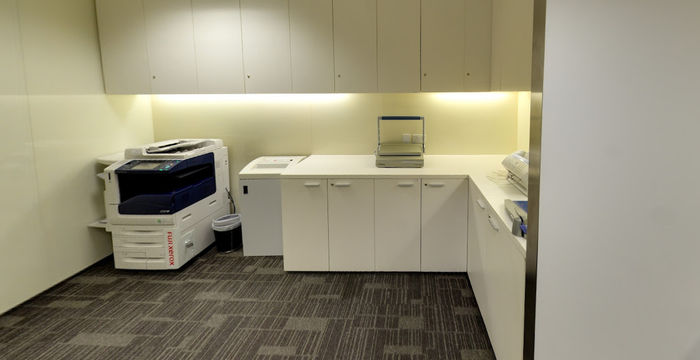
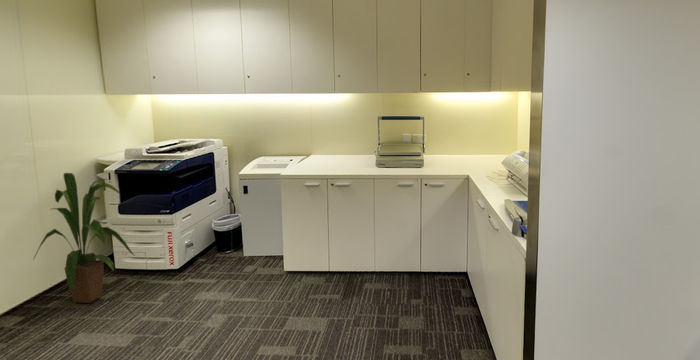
+ house plant [32,172,136,304]
